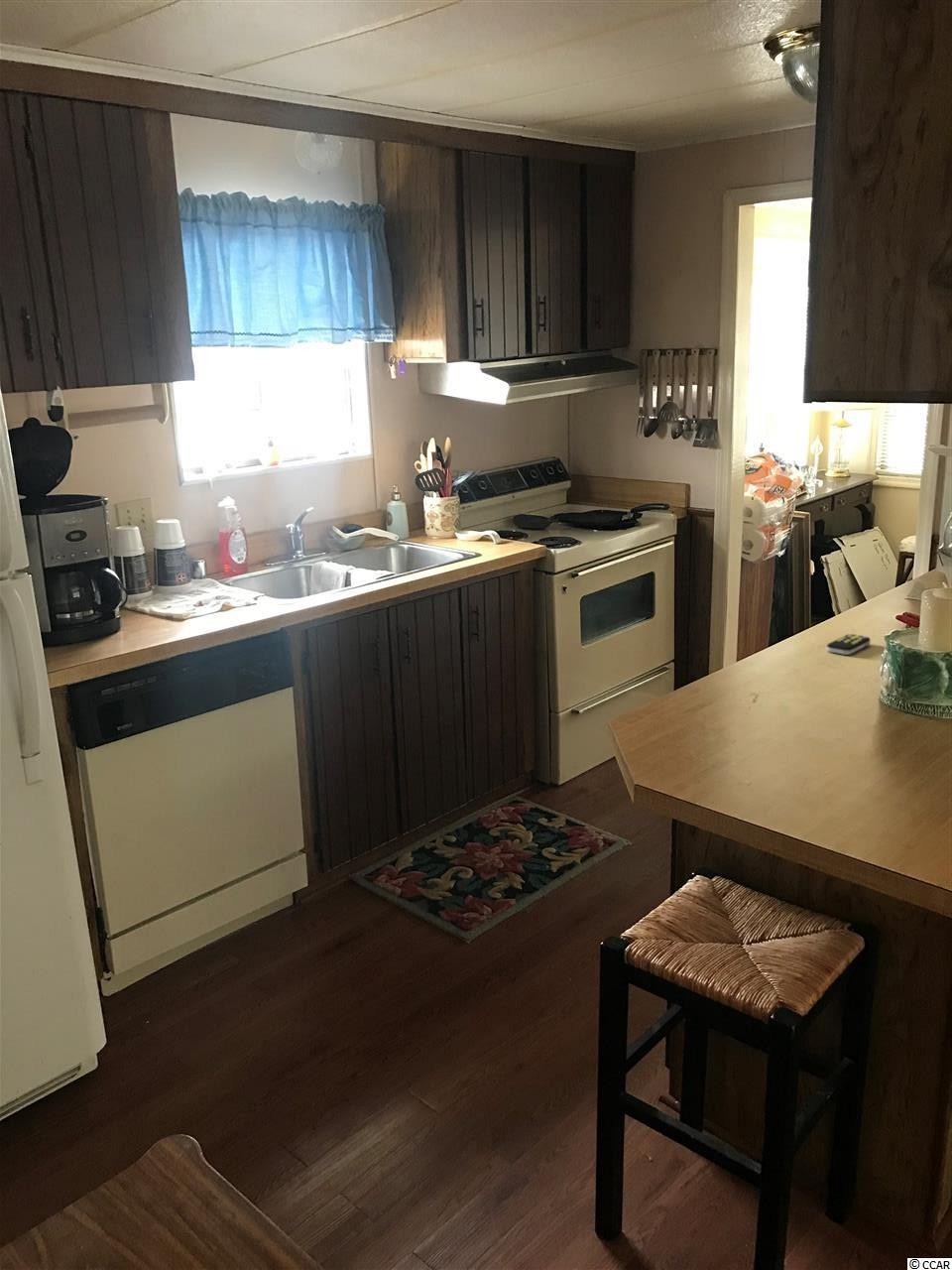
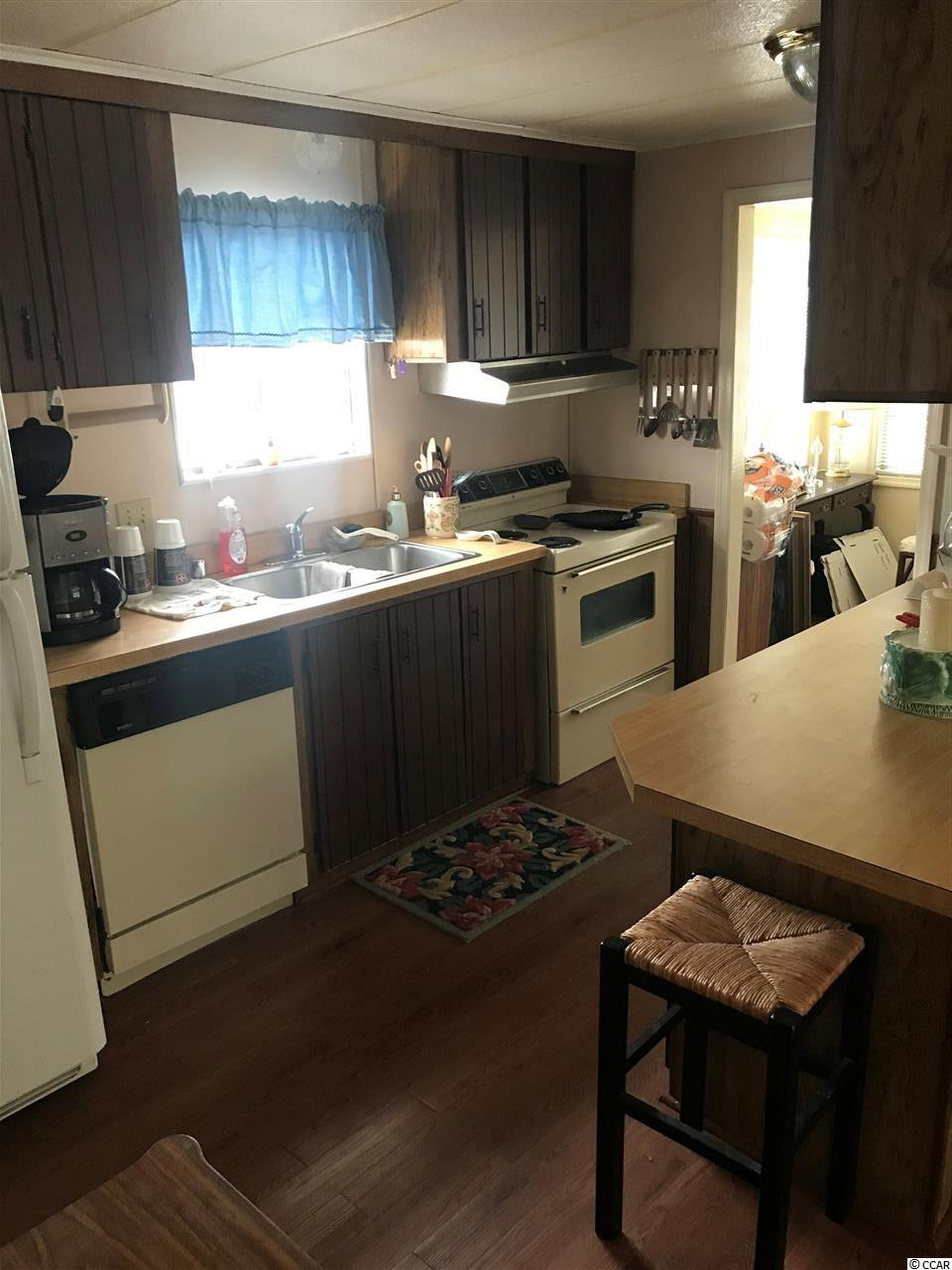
- remote control [826,633,872,656]
